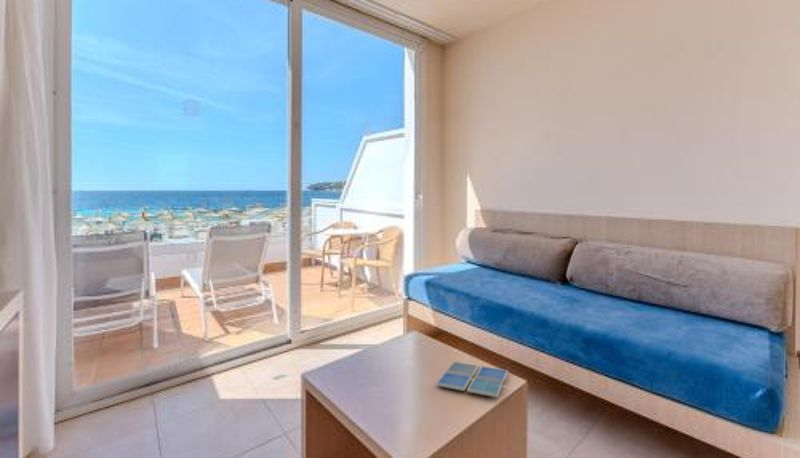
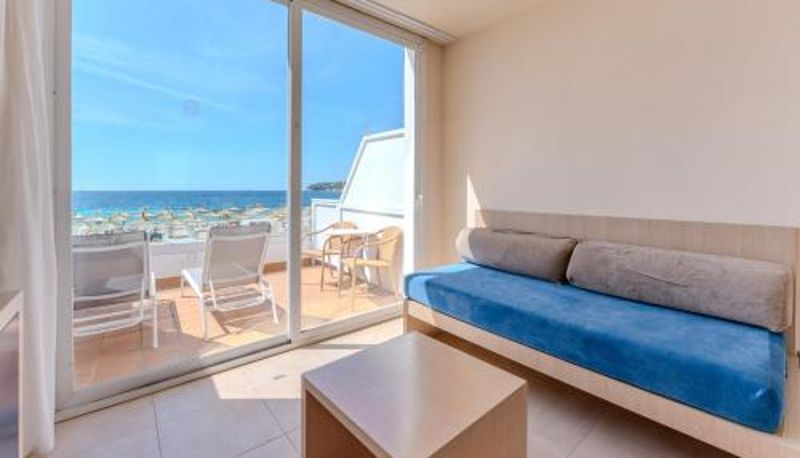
- drink coaster [435,361,509,399]
